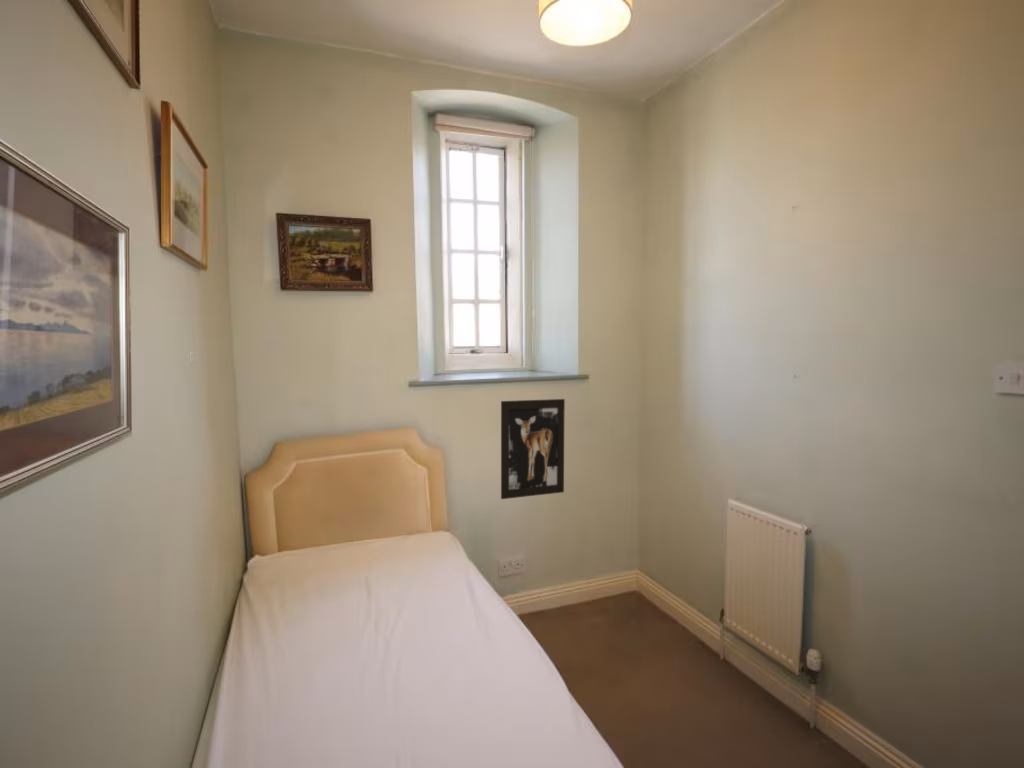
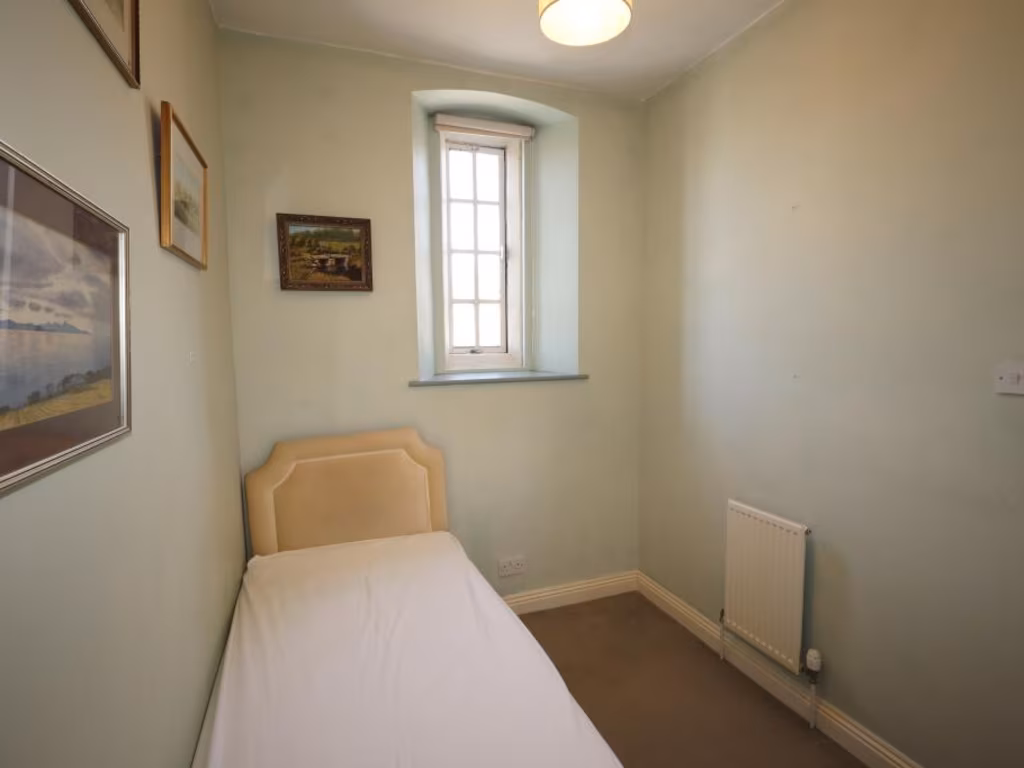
- wall art [500,398,566,500]
